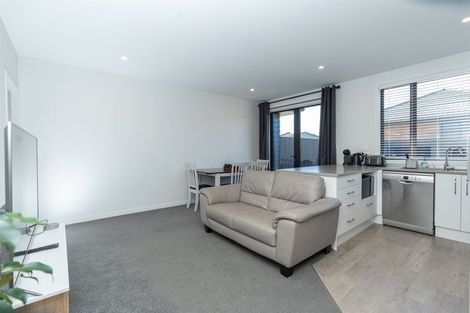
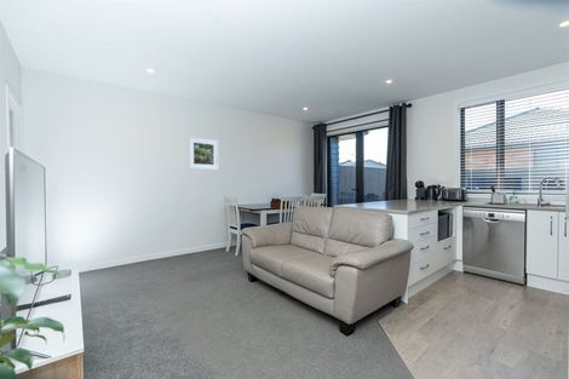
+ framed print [188,136,219,171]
